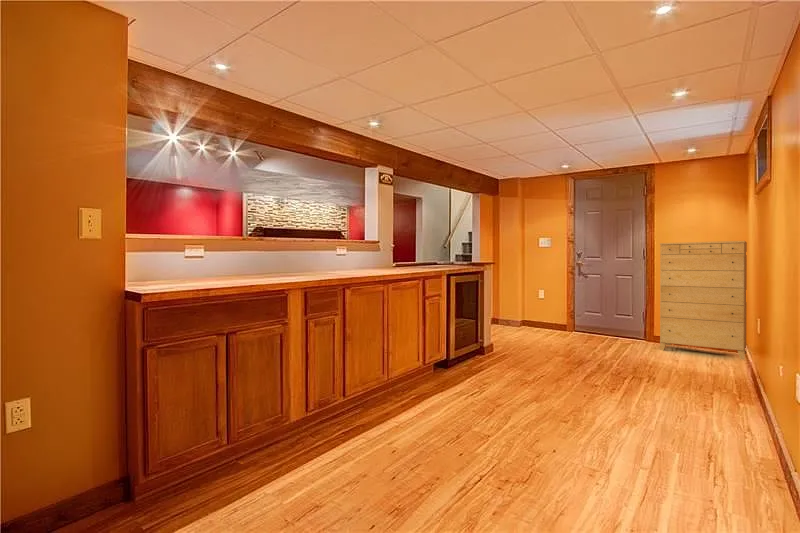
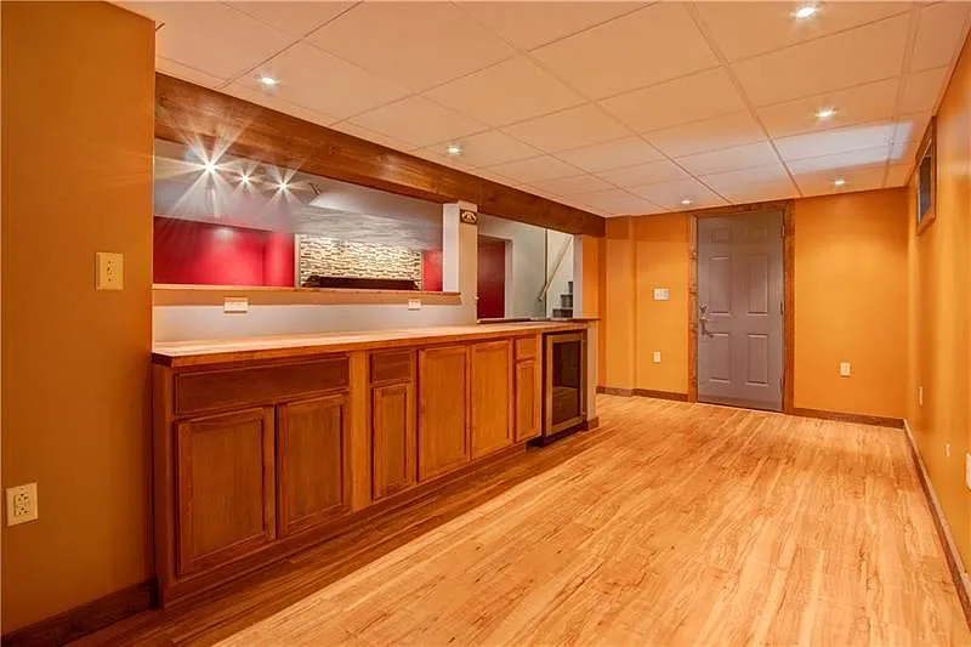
- dresser [659,240,748,361]
